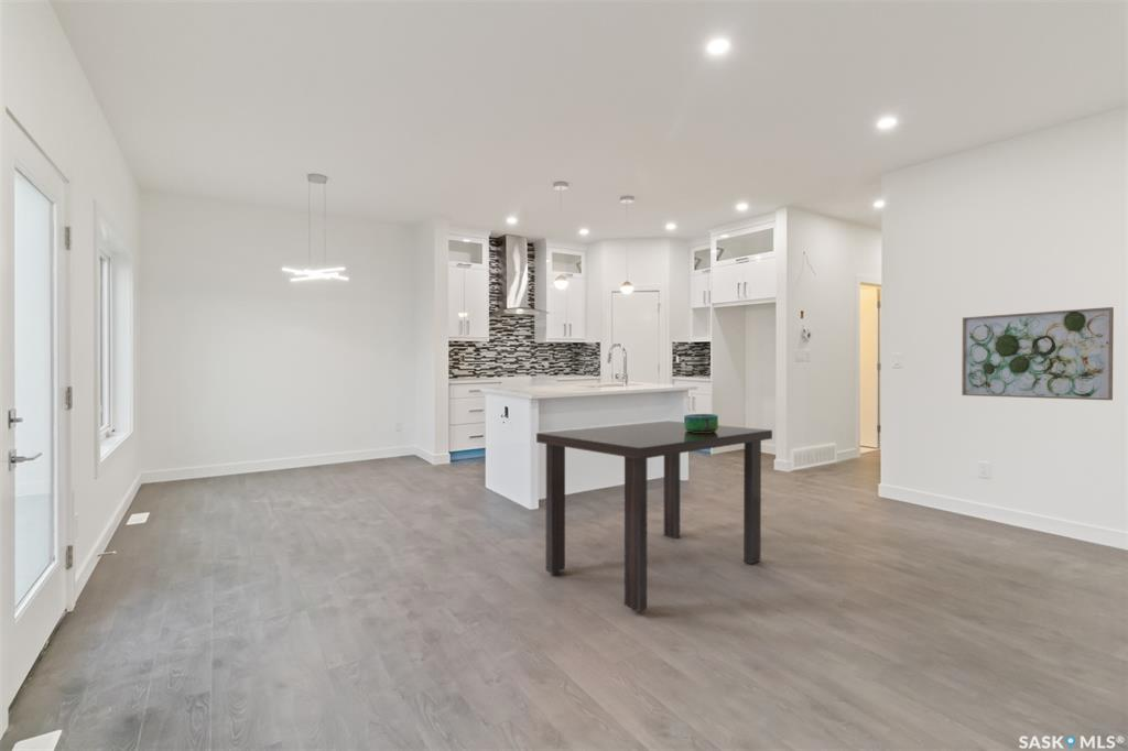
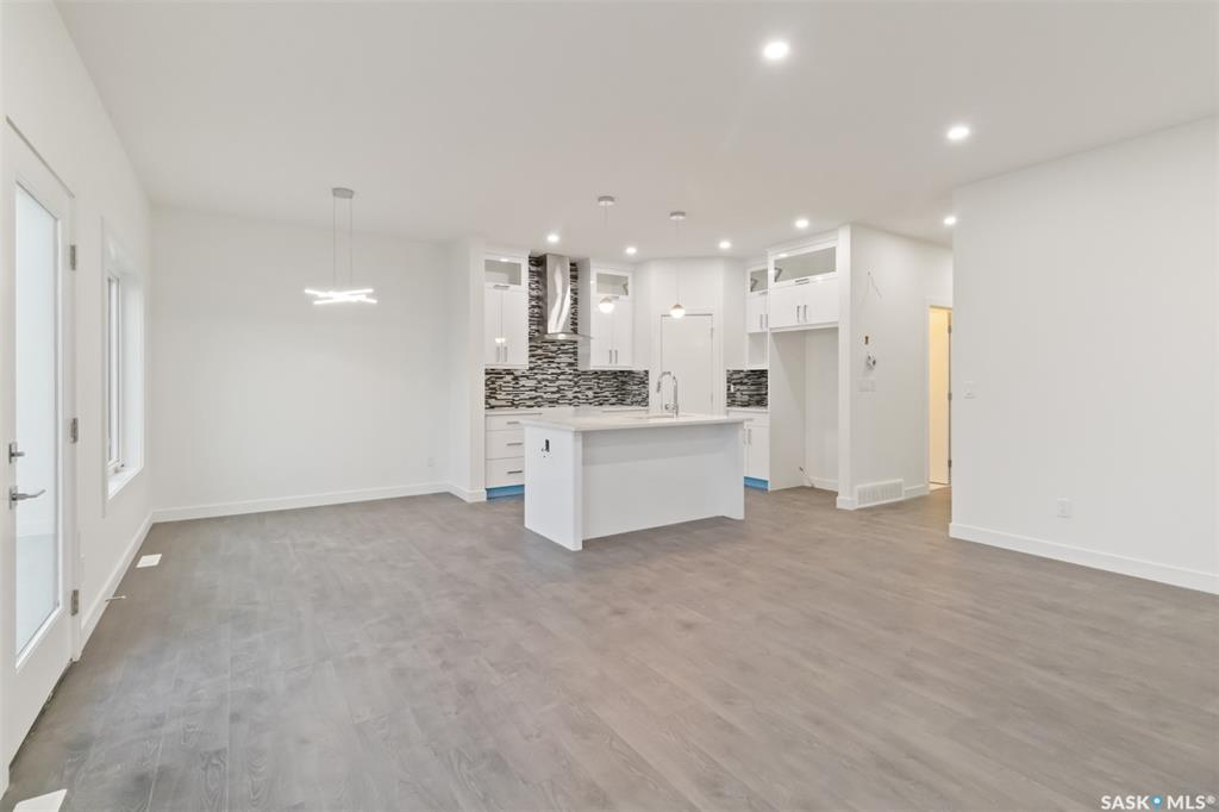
- decorative bowl [683,413,719,433]
- dining table [535,420,773,613]
- wall art [961,306,1115,401]
